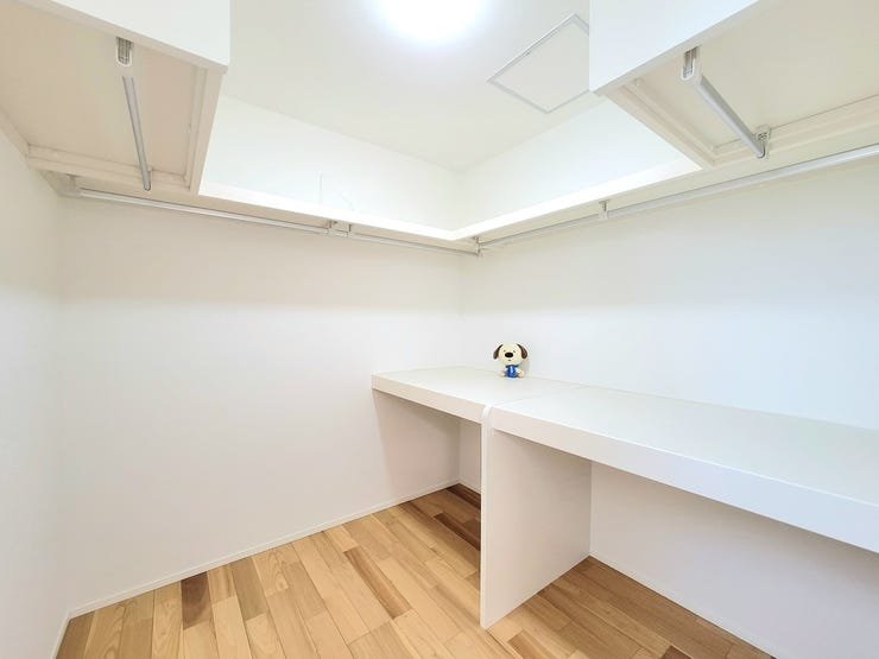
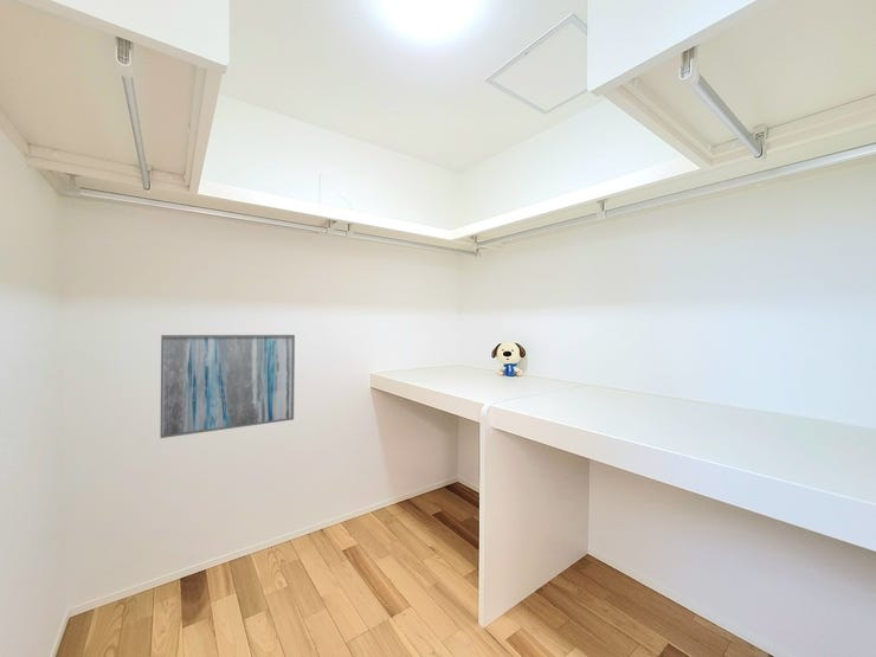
+ wall art [159,334,296,439]
